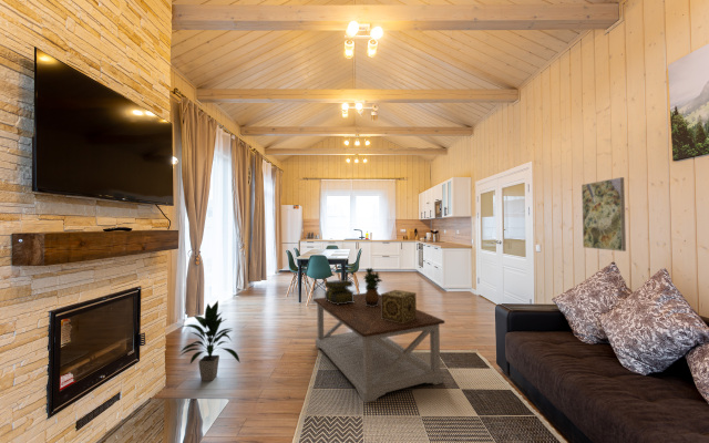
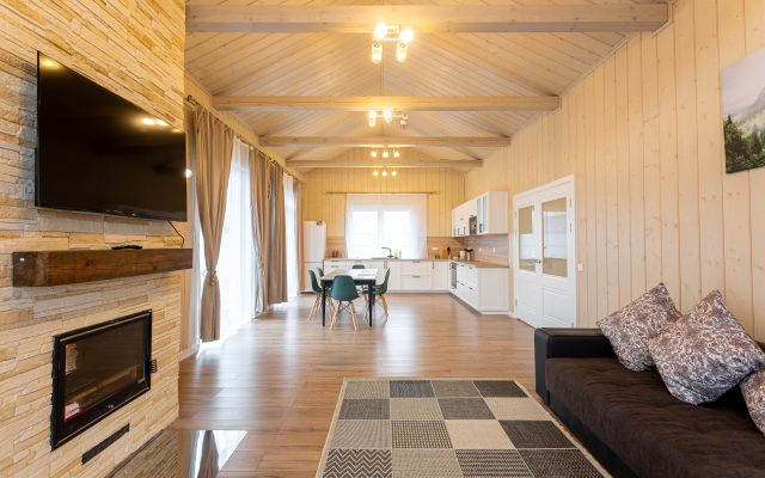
- decorative box [380,289,418,323]
- potted plant [362,267,383,307]
- indoor plant [179,299,242,382]
- coffee table [312,292,445,404]
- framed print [580,176,627,253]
- stack of books [323,279,356,305]
